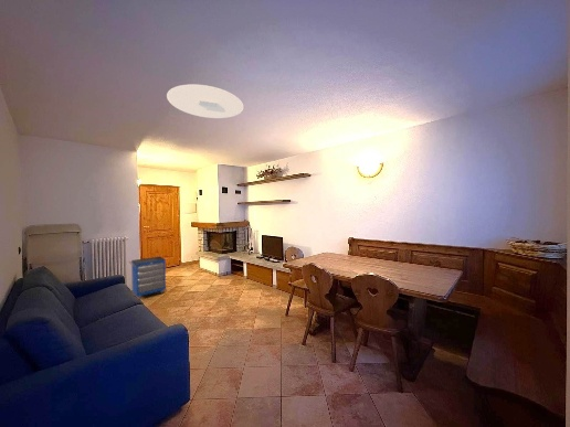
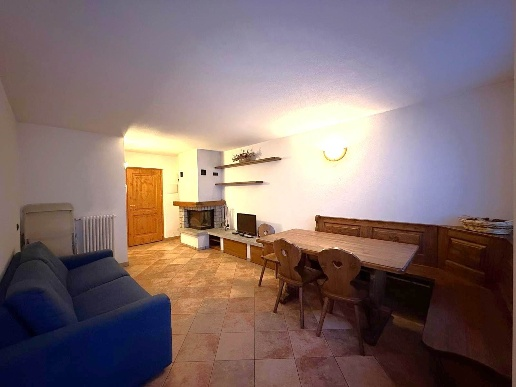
- ceiling light [166,84,245,119]
- cabinet [127,256,167,300]
